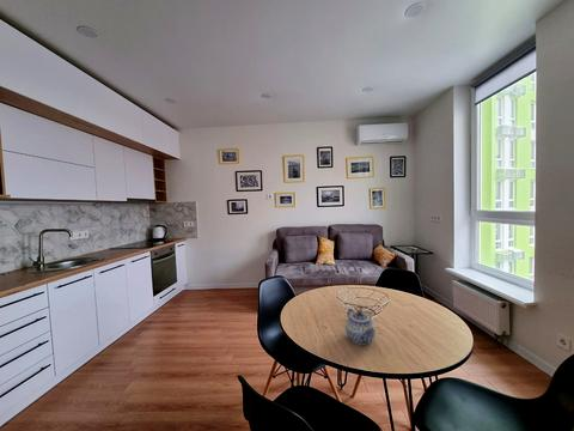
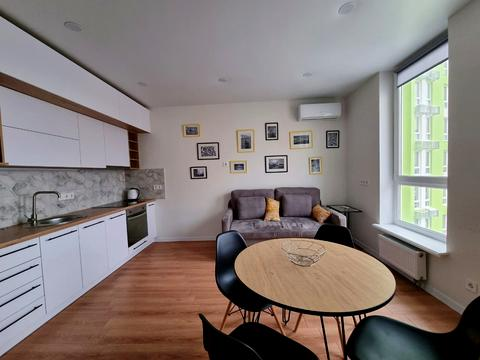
- teapot [344,308,377,346]
